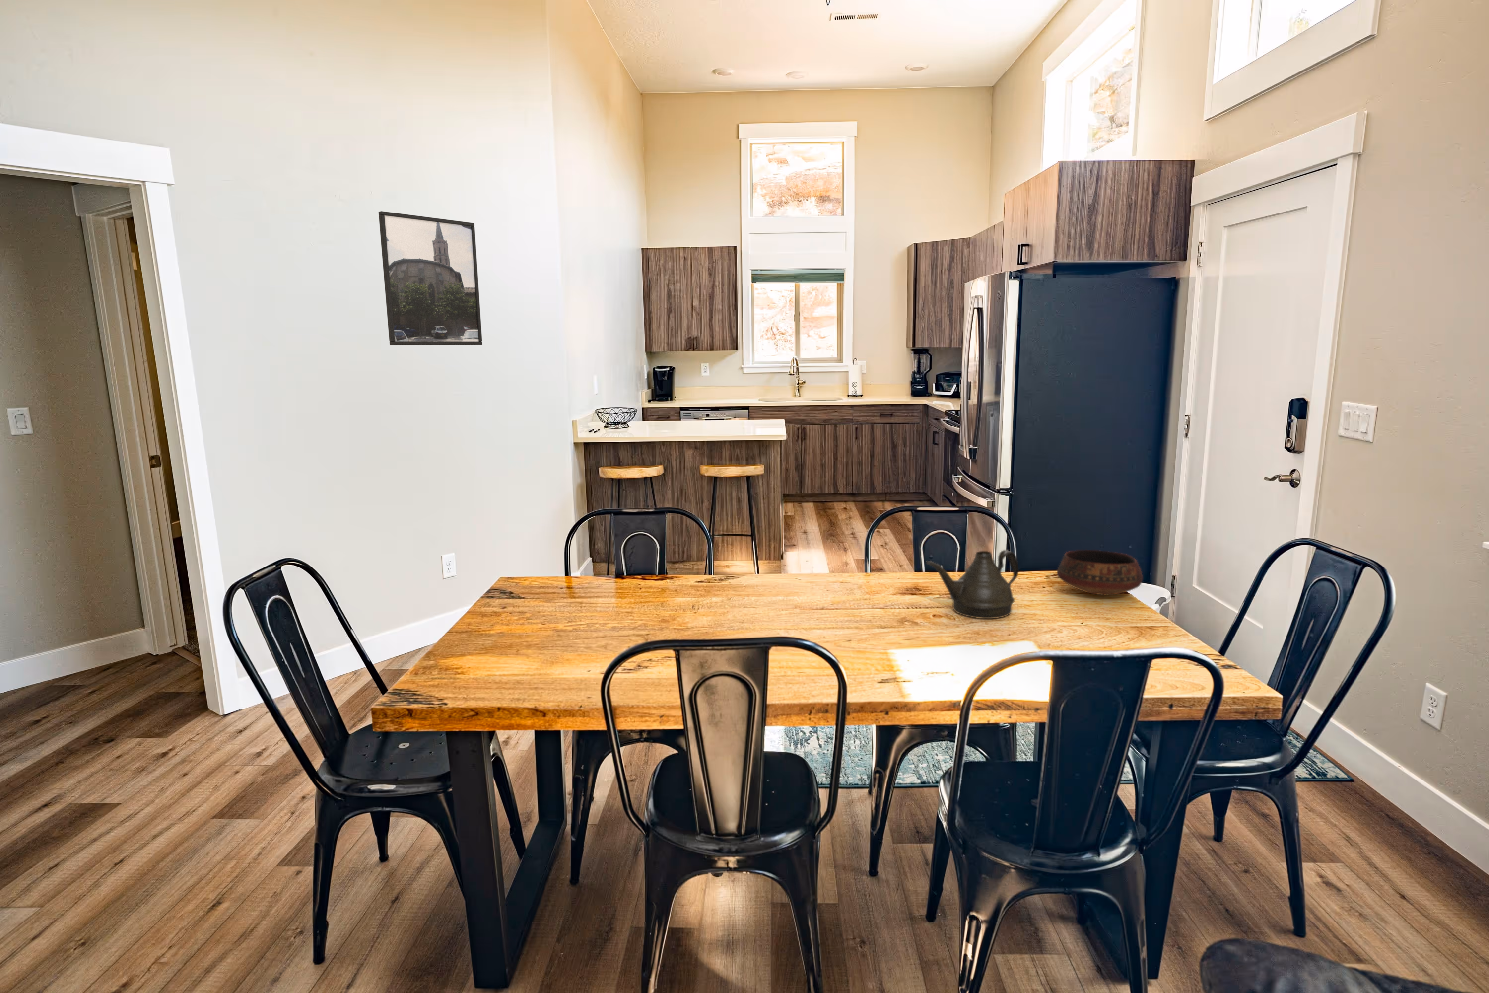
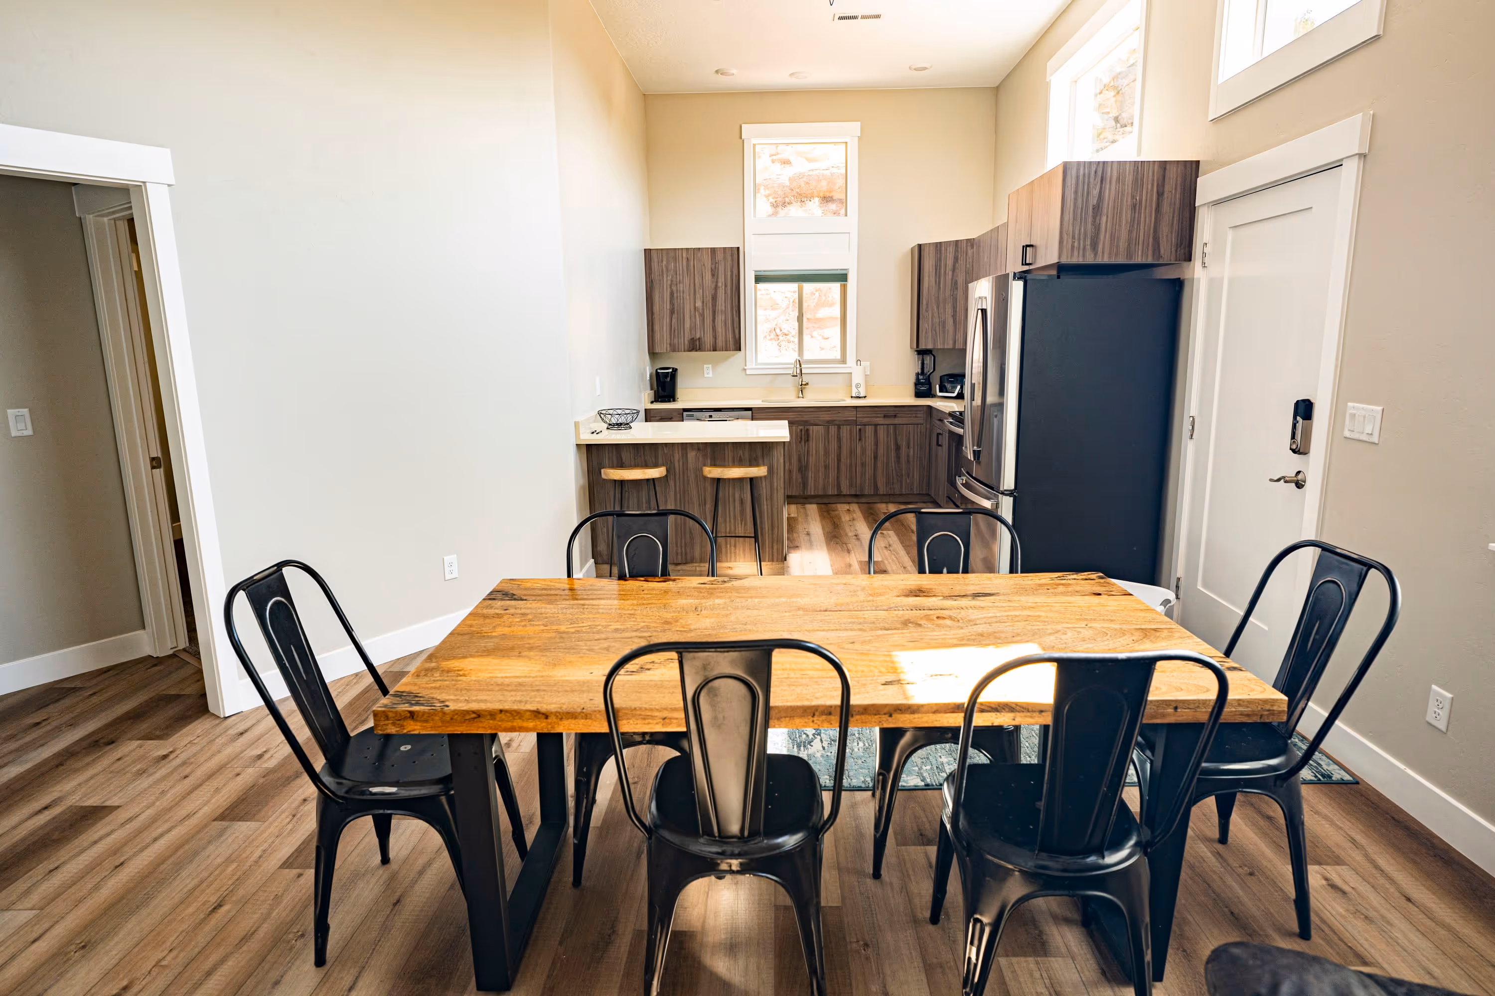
- bowl [1056,549,1143,595]
- teapot [925,549,1019,620]
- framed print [378,211,483,346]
